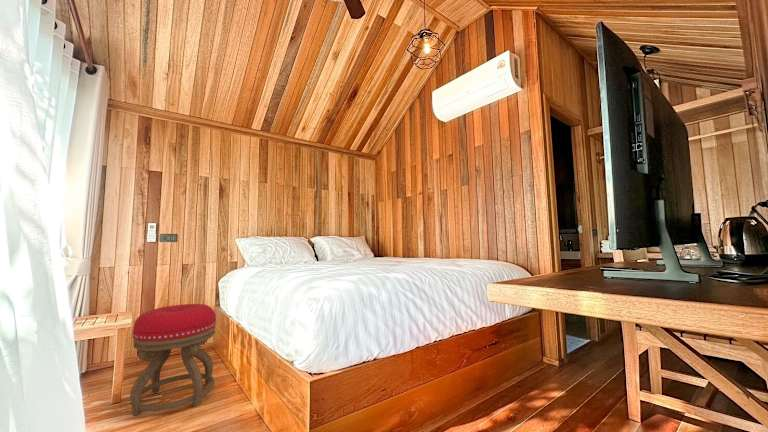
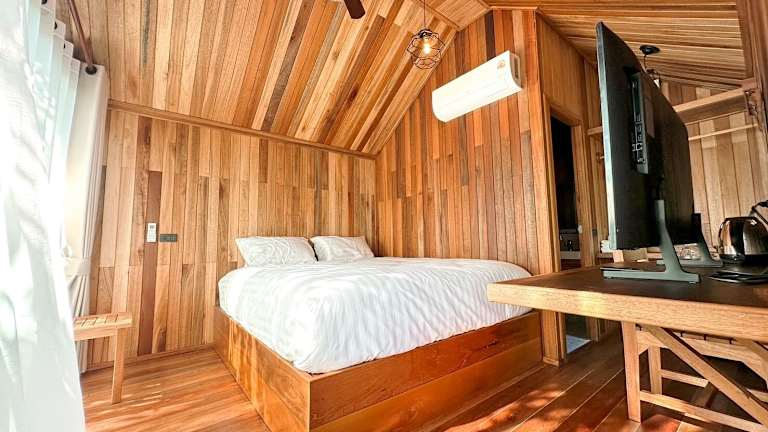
- stool [129,303,217,417]
